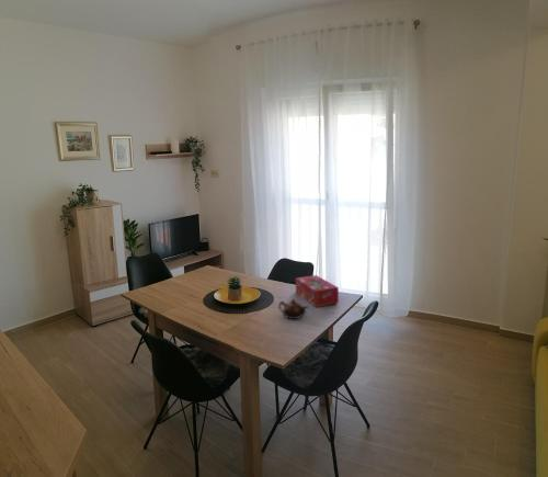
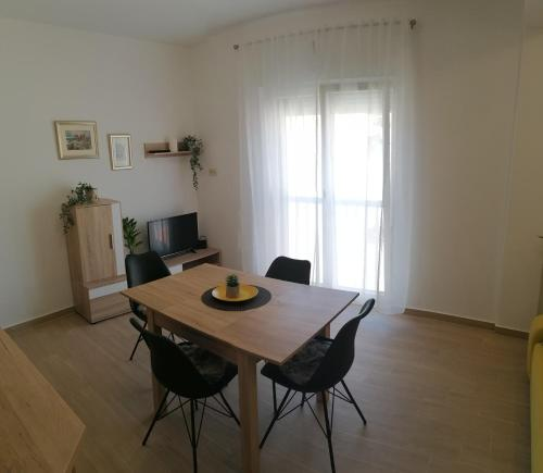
- tissue box [295,274,340,308]
- teapot [277,298,309,320]
